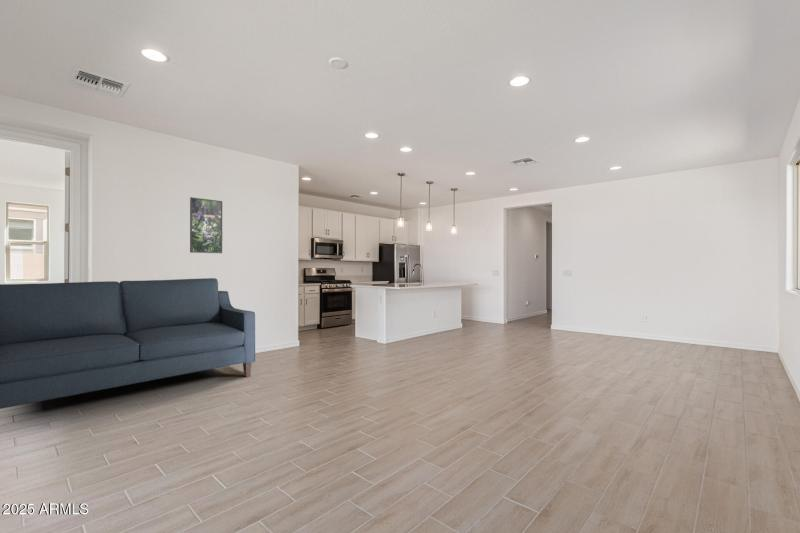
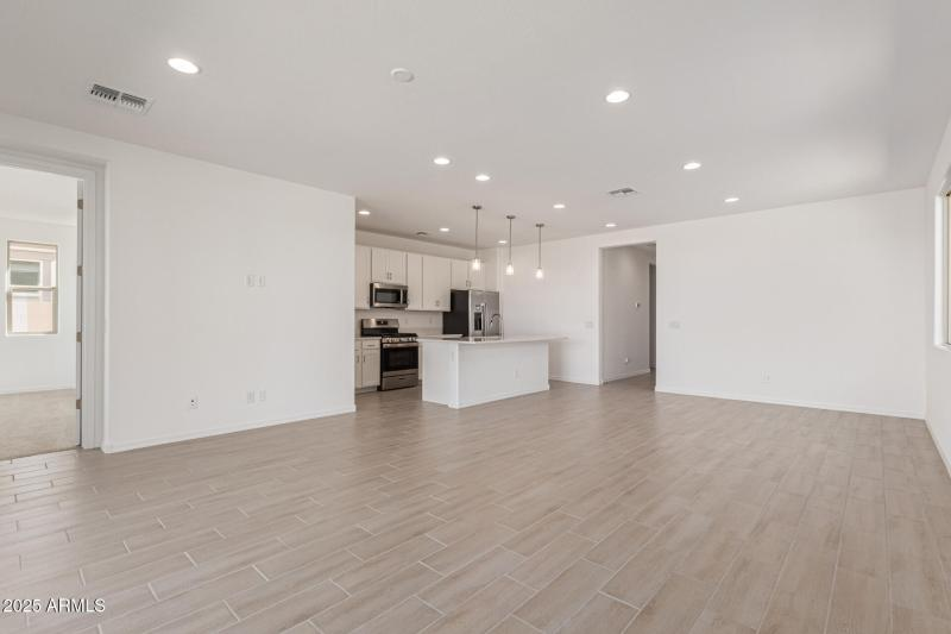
- sofa [0,277,256,410]
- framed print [189,196,223,254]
